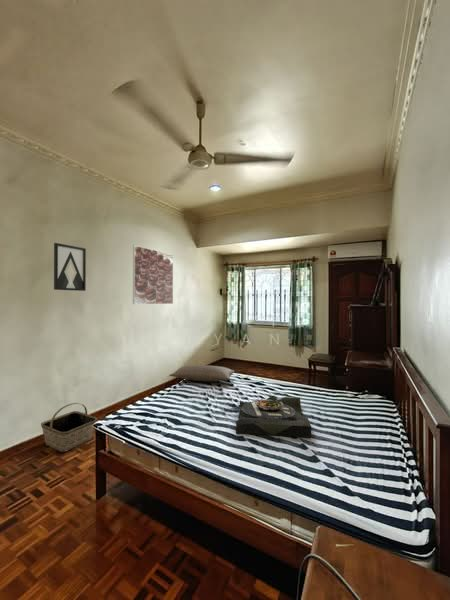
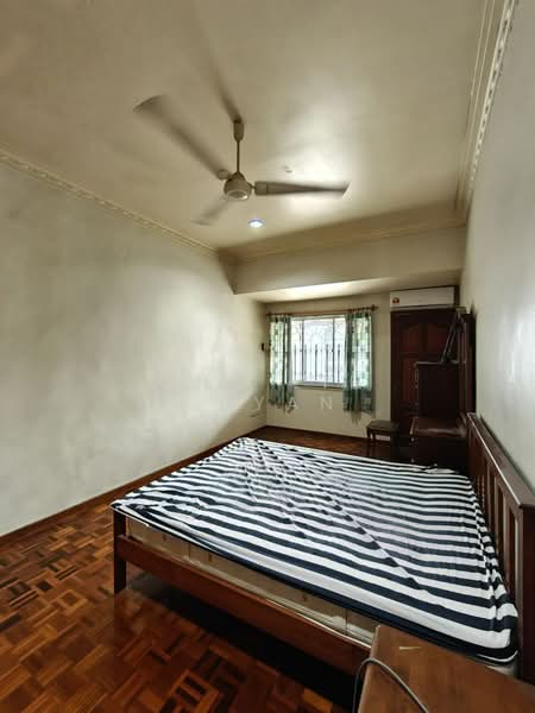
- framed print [132,244,174,305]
- wall art [53,242,87,292]
- basket [40,402,98,453]
- serving tray [235,396,312,439]
- pillow [168,364,236,382]
